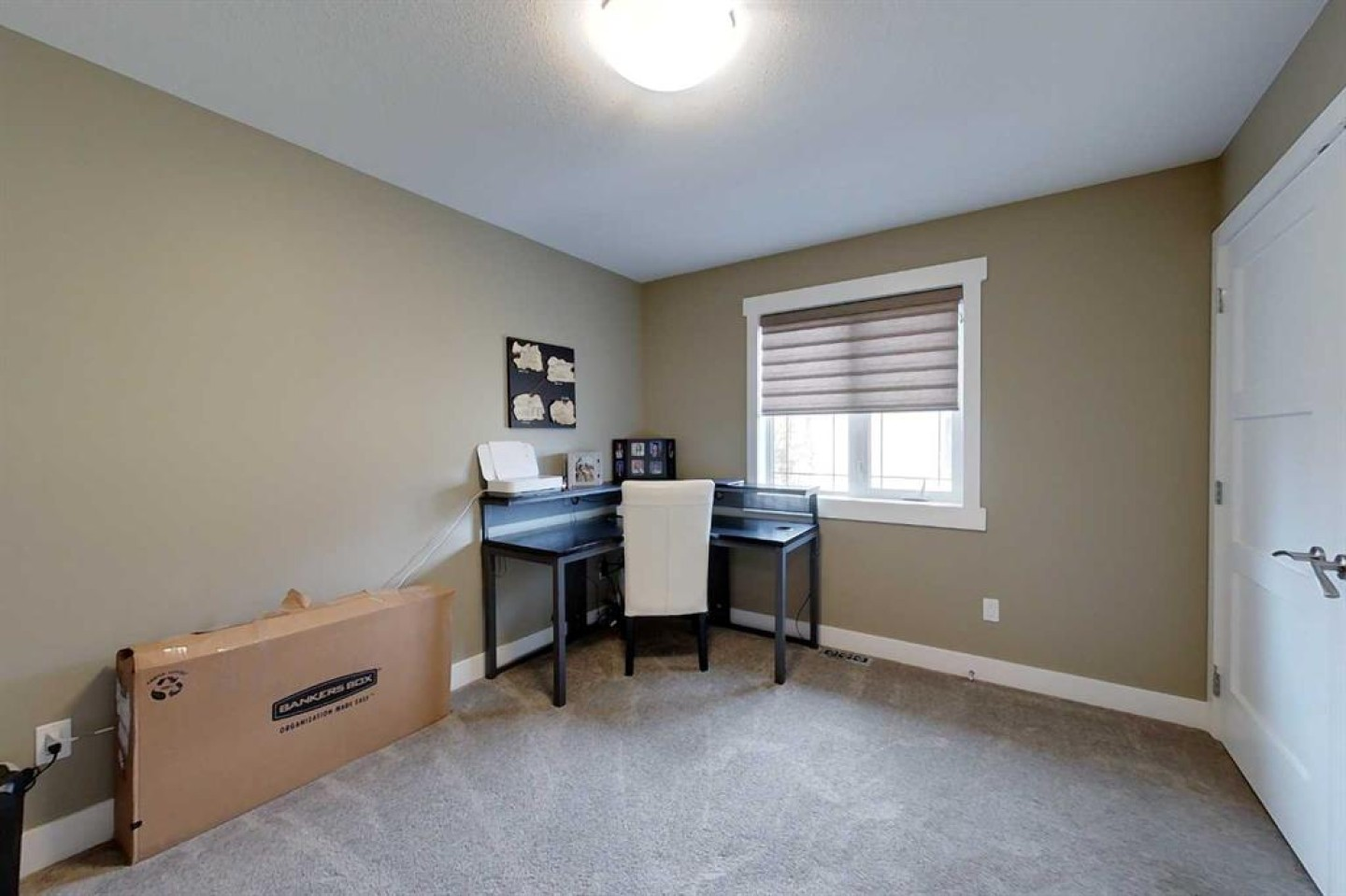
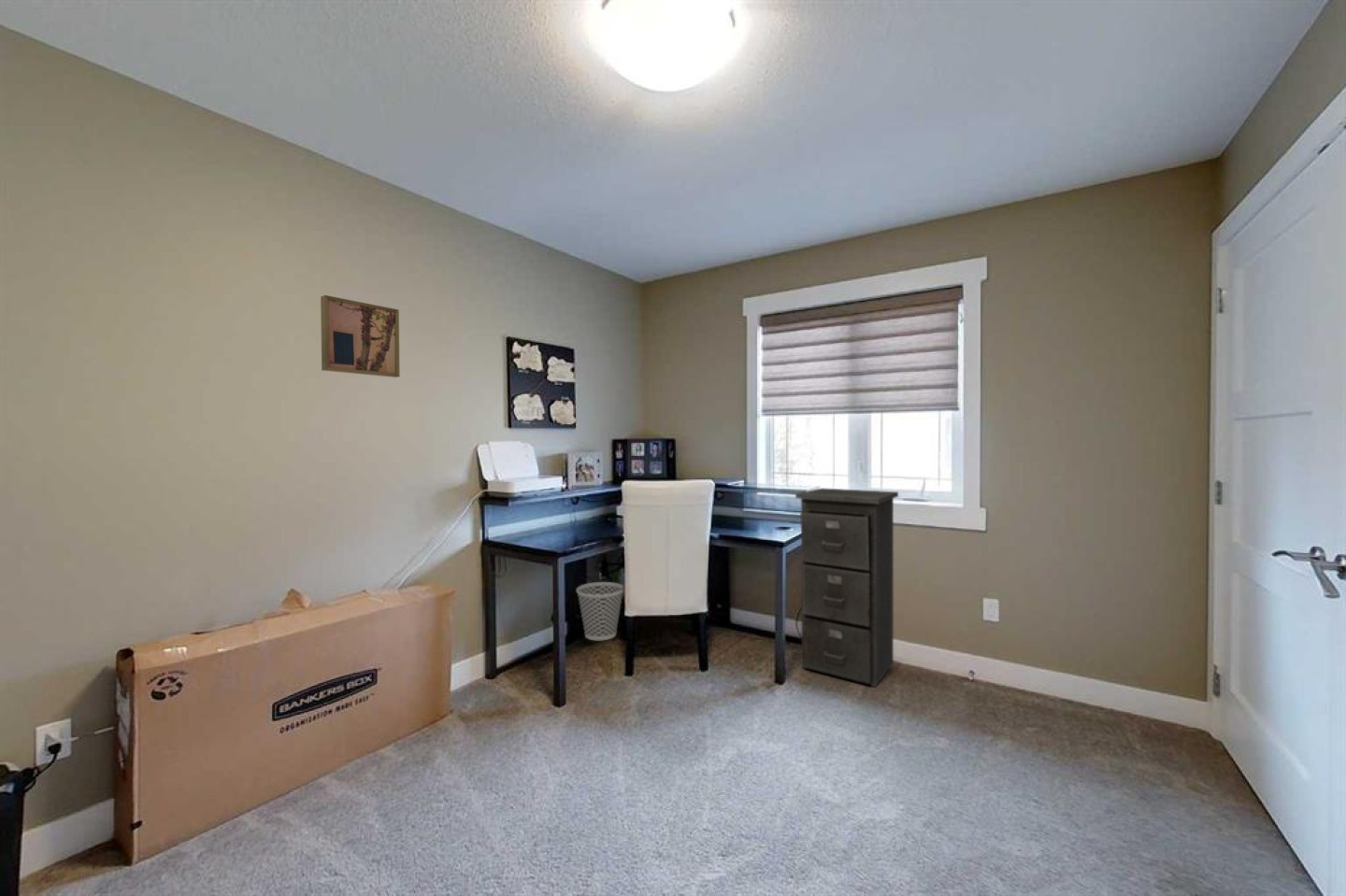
+ wall art [320,294,401,378]
+ wastebasket [576,581,623,641]
+ filing cabinet [795,487,899,688]
